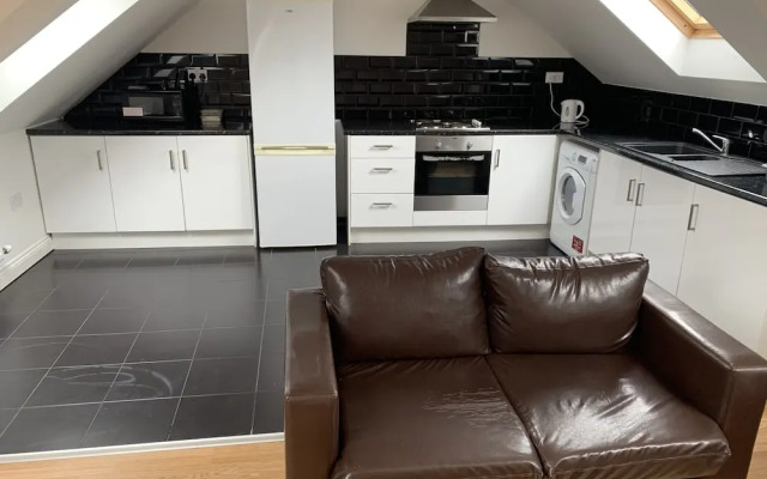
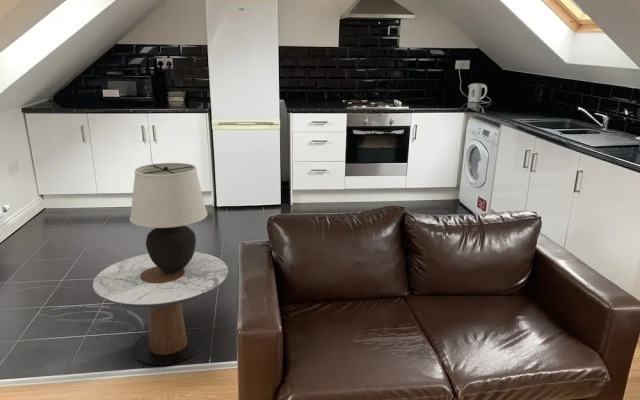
+ side table [92,251,229,366]
+ table lamp [129,162,208,273]
